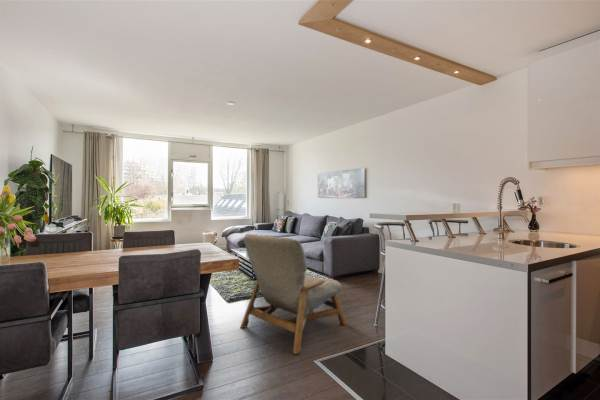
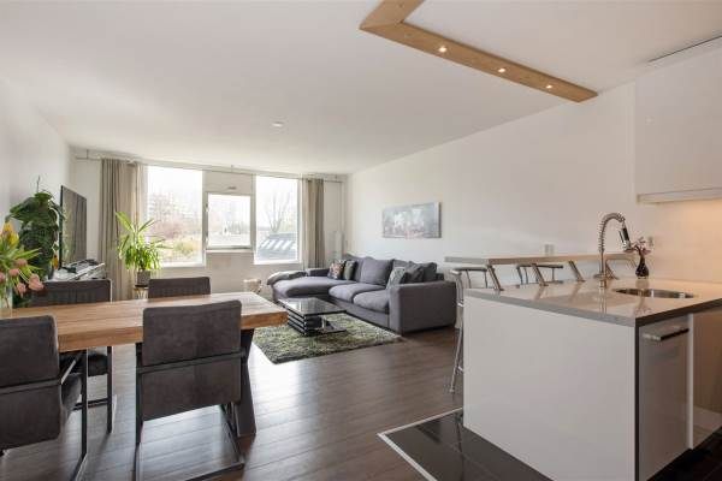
- armchair [239,233,348,355]
